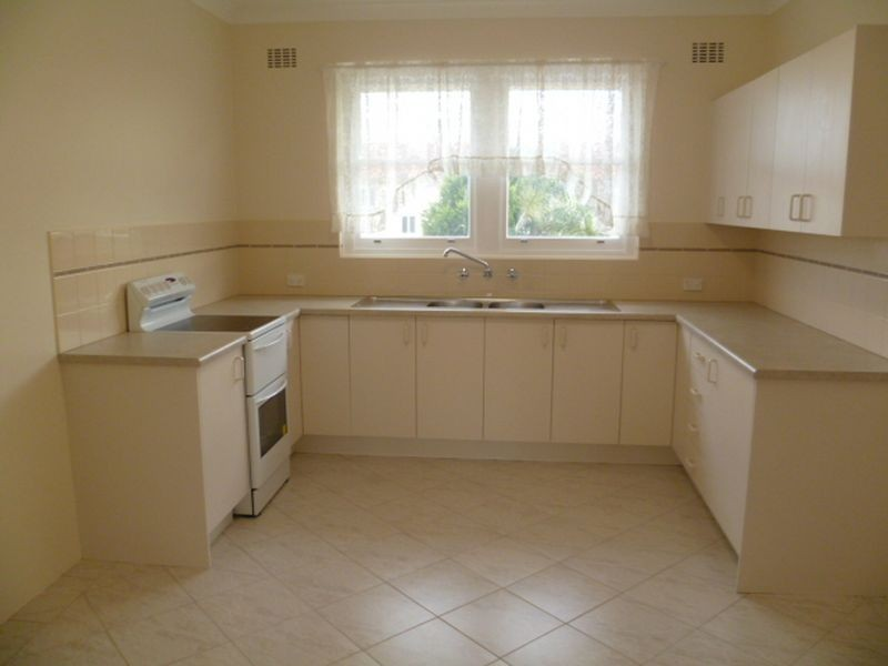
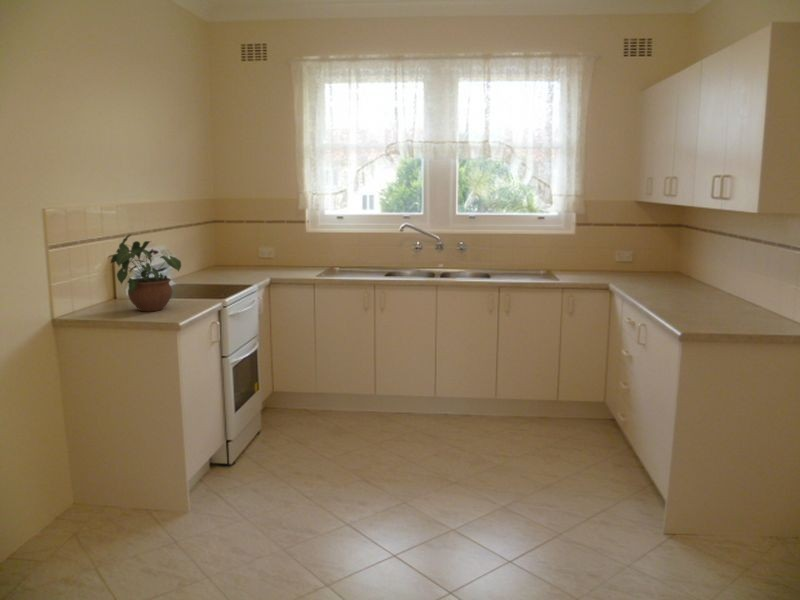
+ potted plant [106,233,182,312]
